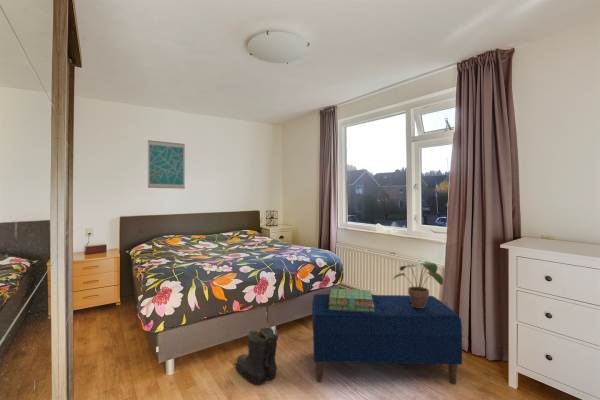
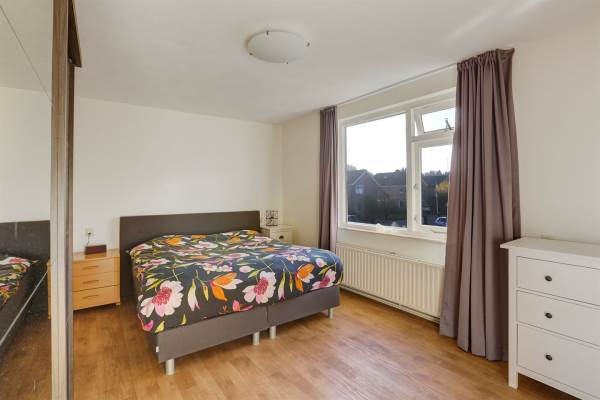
- boots [233,326,279,386]
- potted plant [392,260,444,308]
- bench [311,293,463,385]
- wall art [147,139,186,190]
- stack of books [329,287,374,312]
